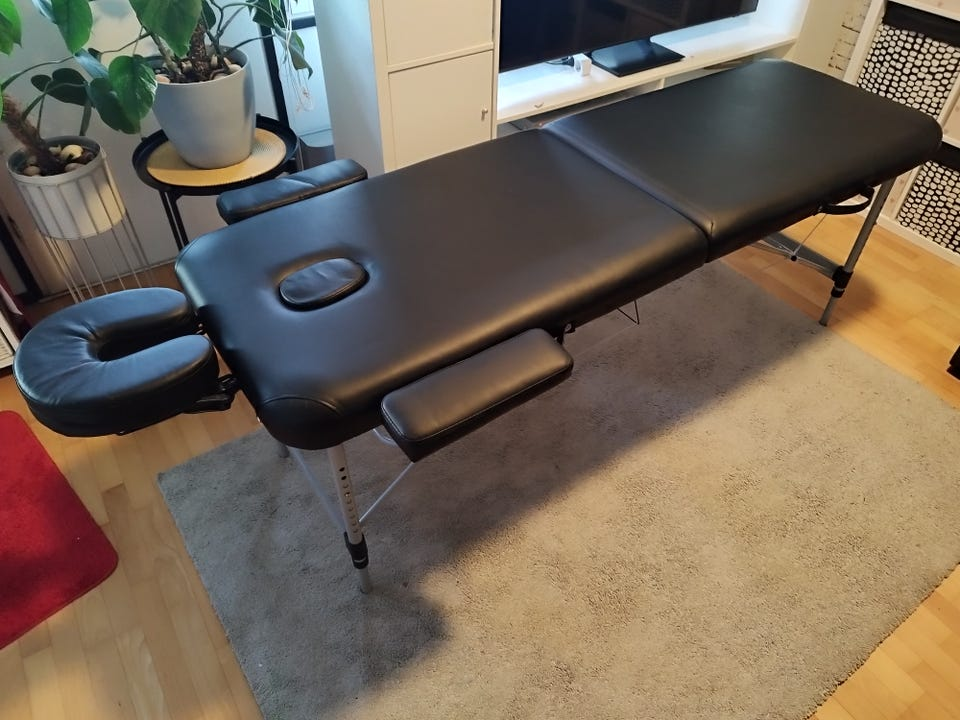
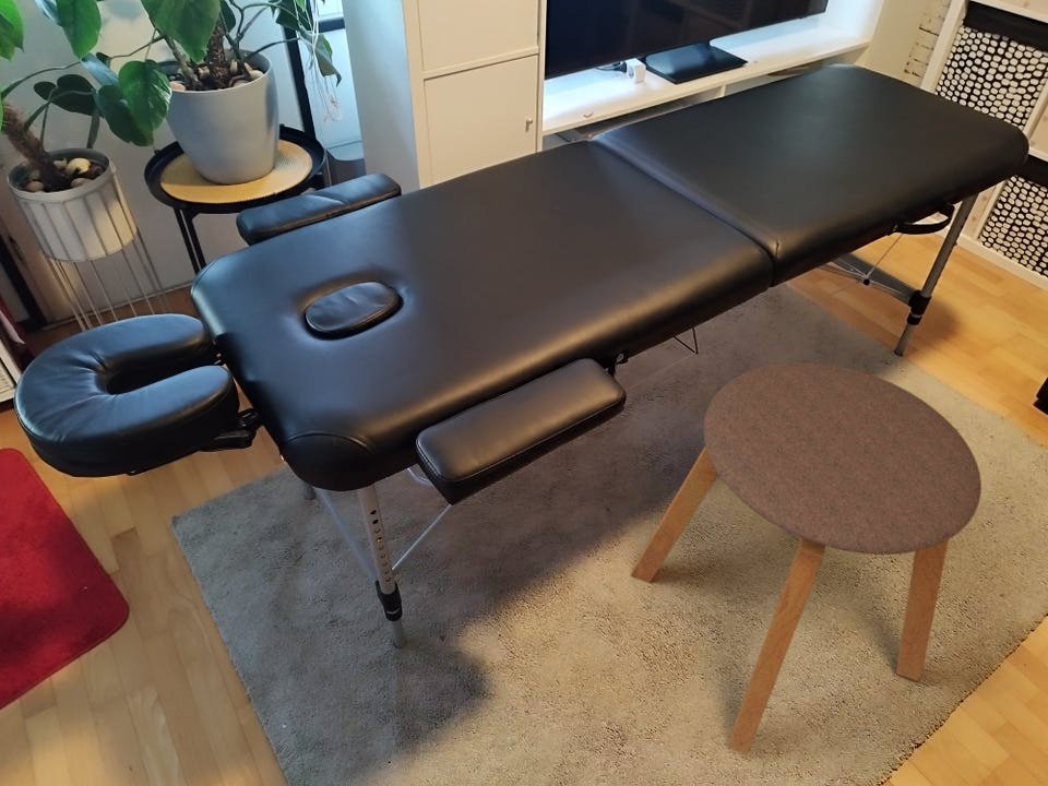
+ stool [630,361,982,755]
